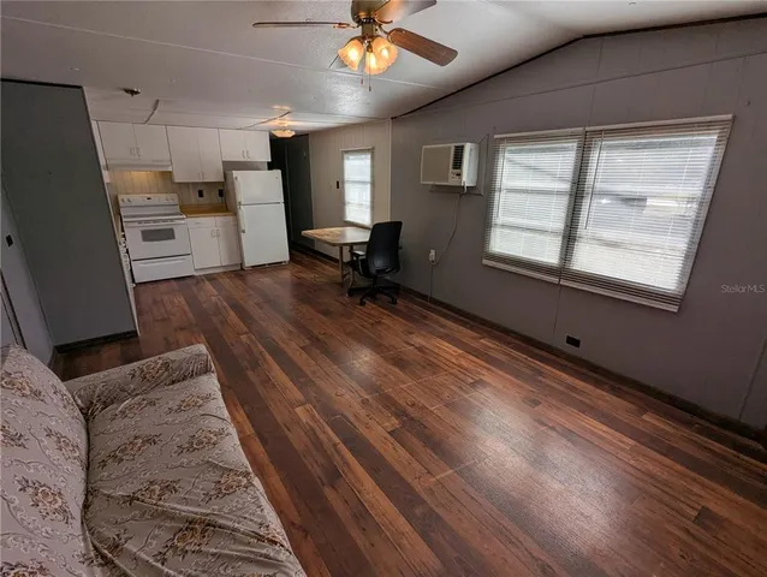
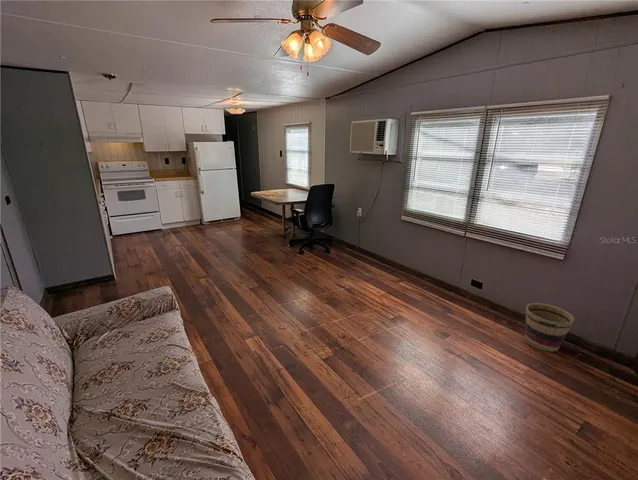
+ basket [524,302,575,353]
